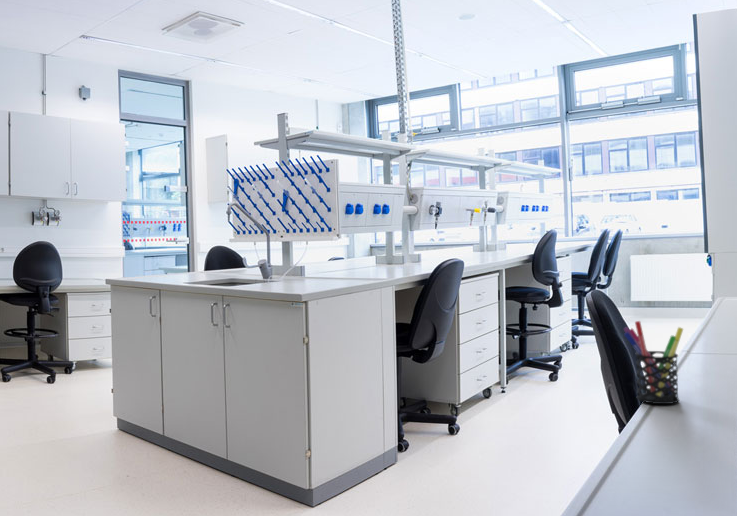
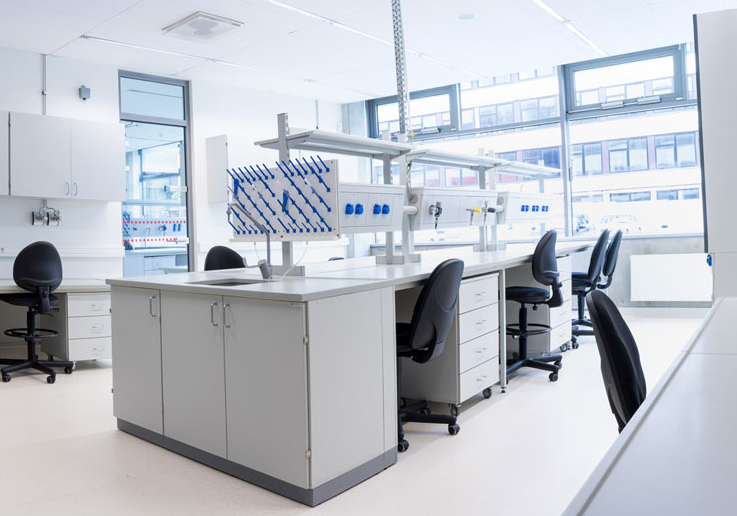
- pen holder [623,320,684,405]
